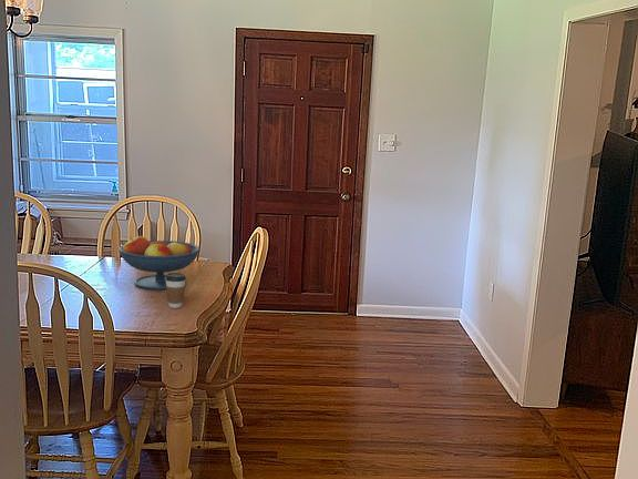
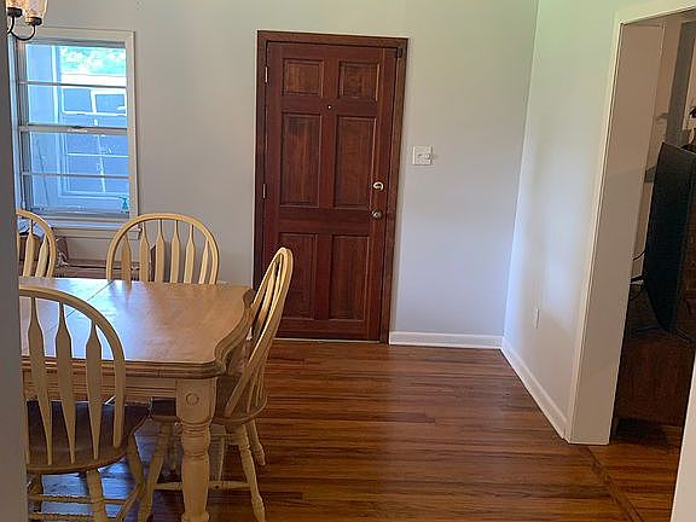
- fruit bowl [119,235,200,291]
- coffee cup [165,272,187,309]
